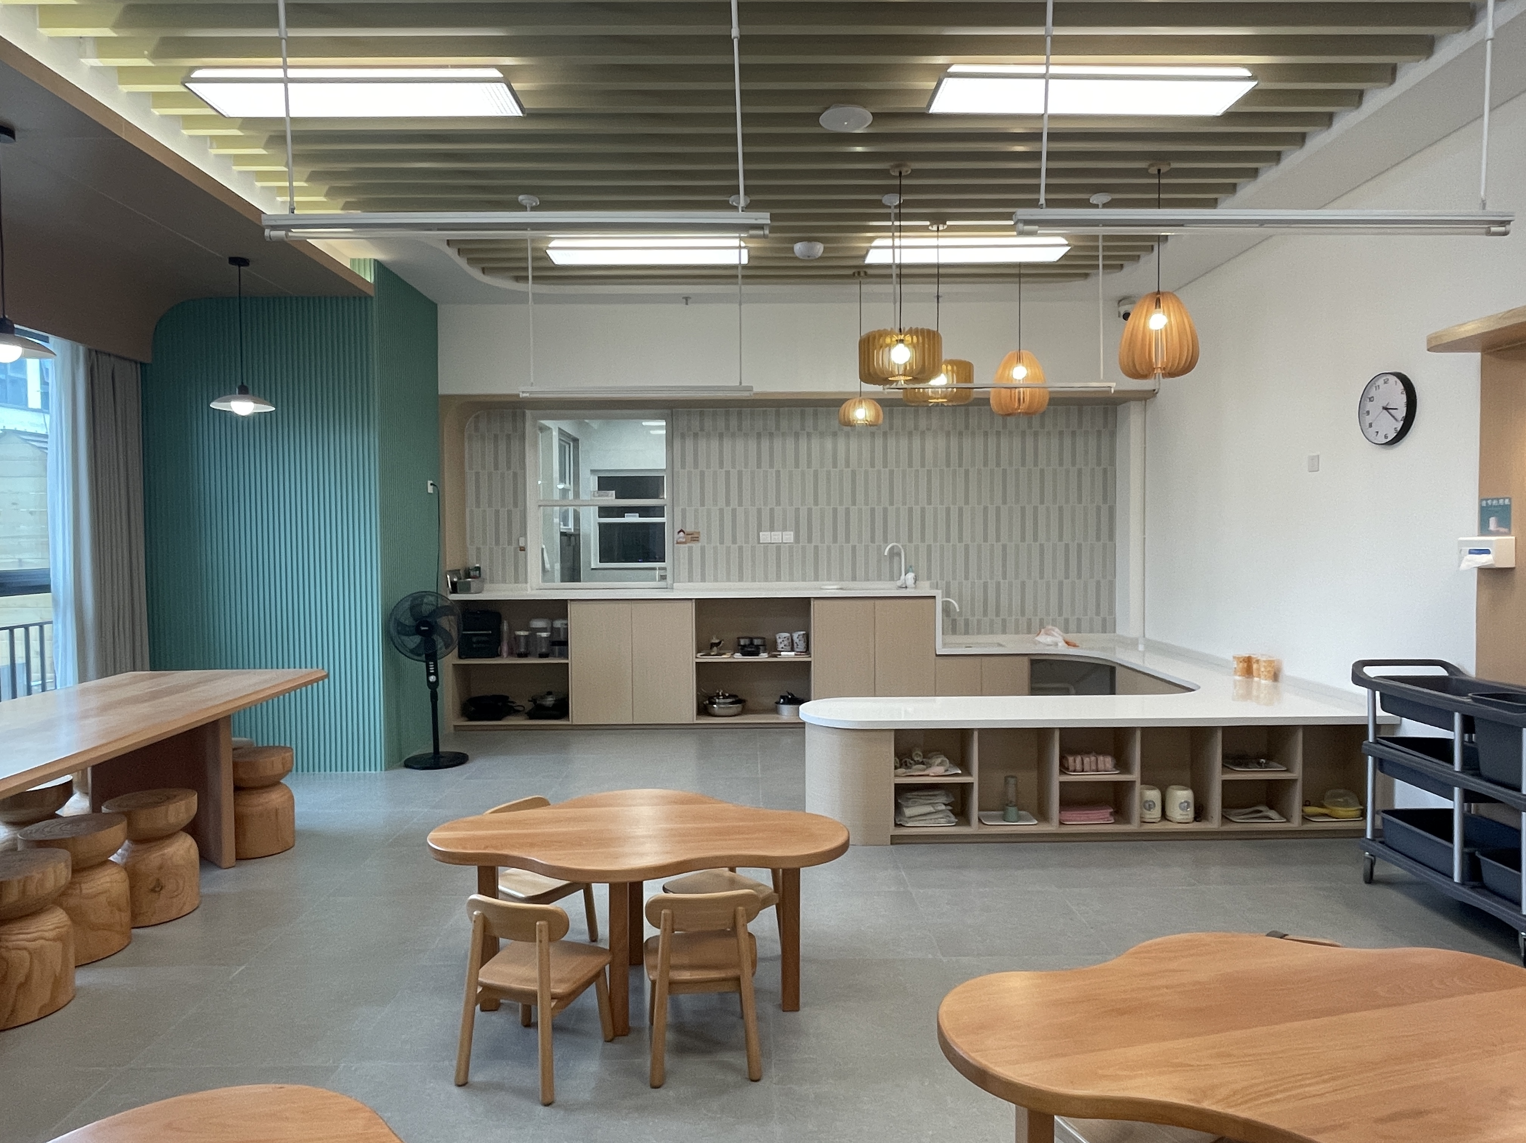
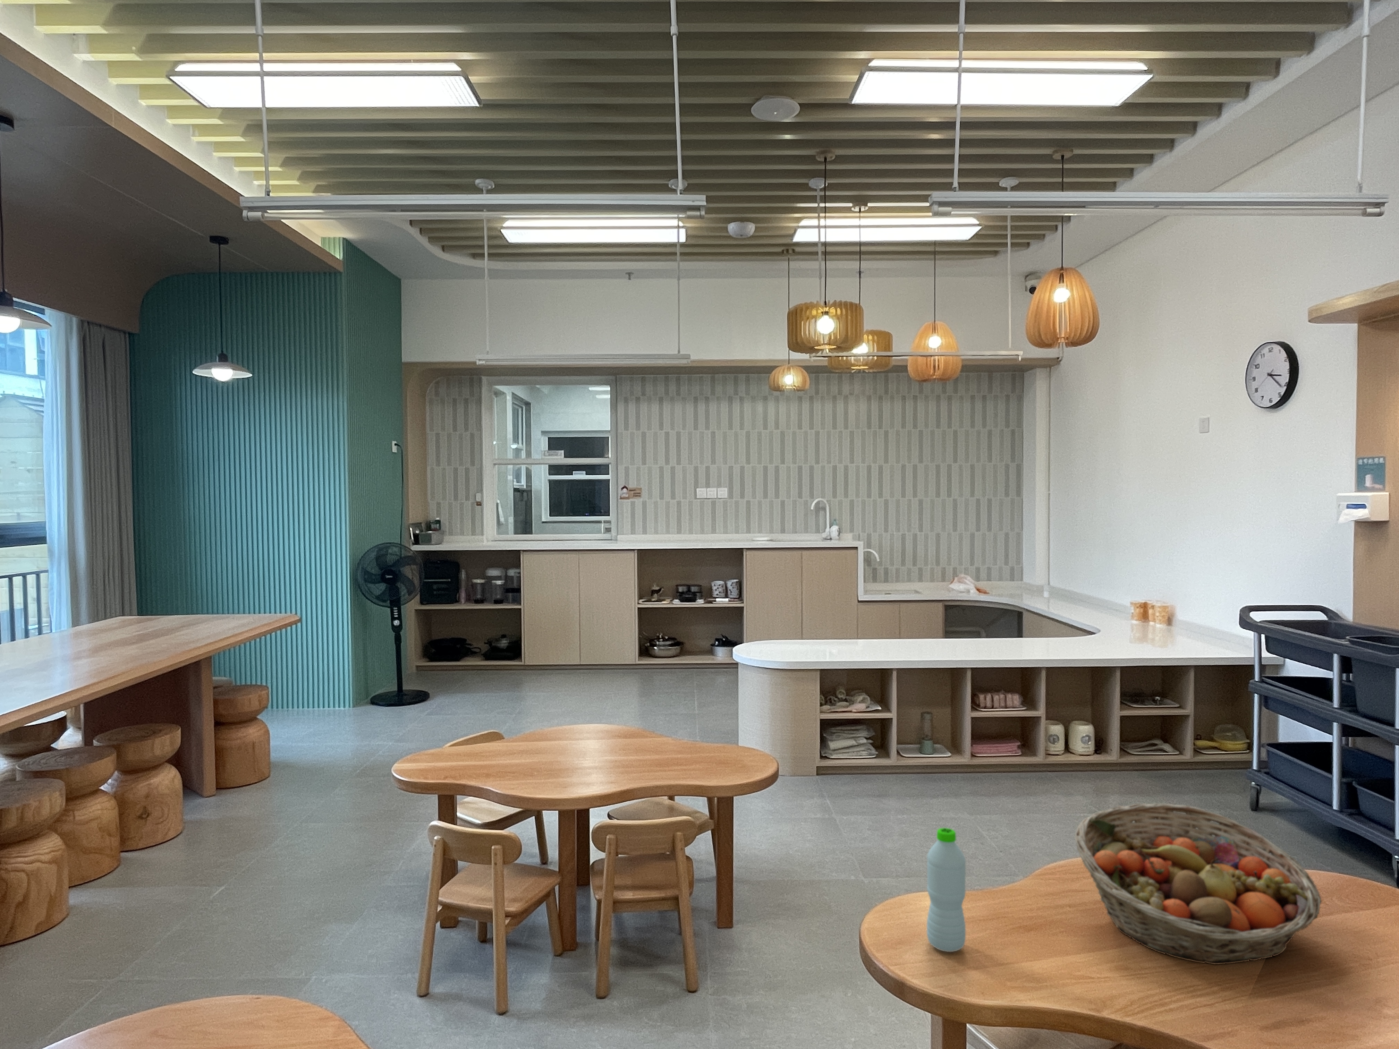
+ fruit basket [1074,803,1322,965]
+ water bottle [926,828,966,952]
